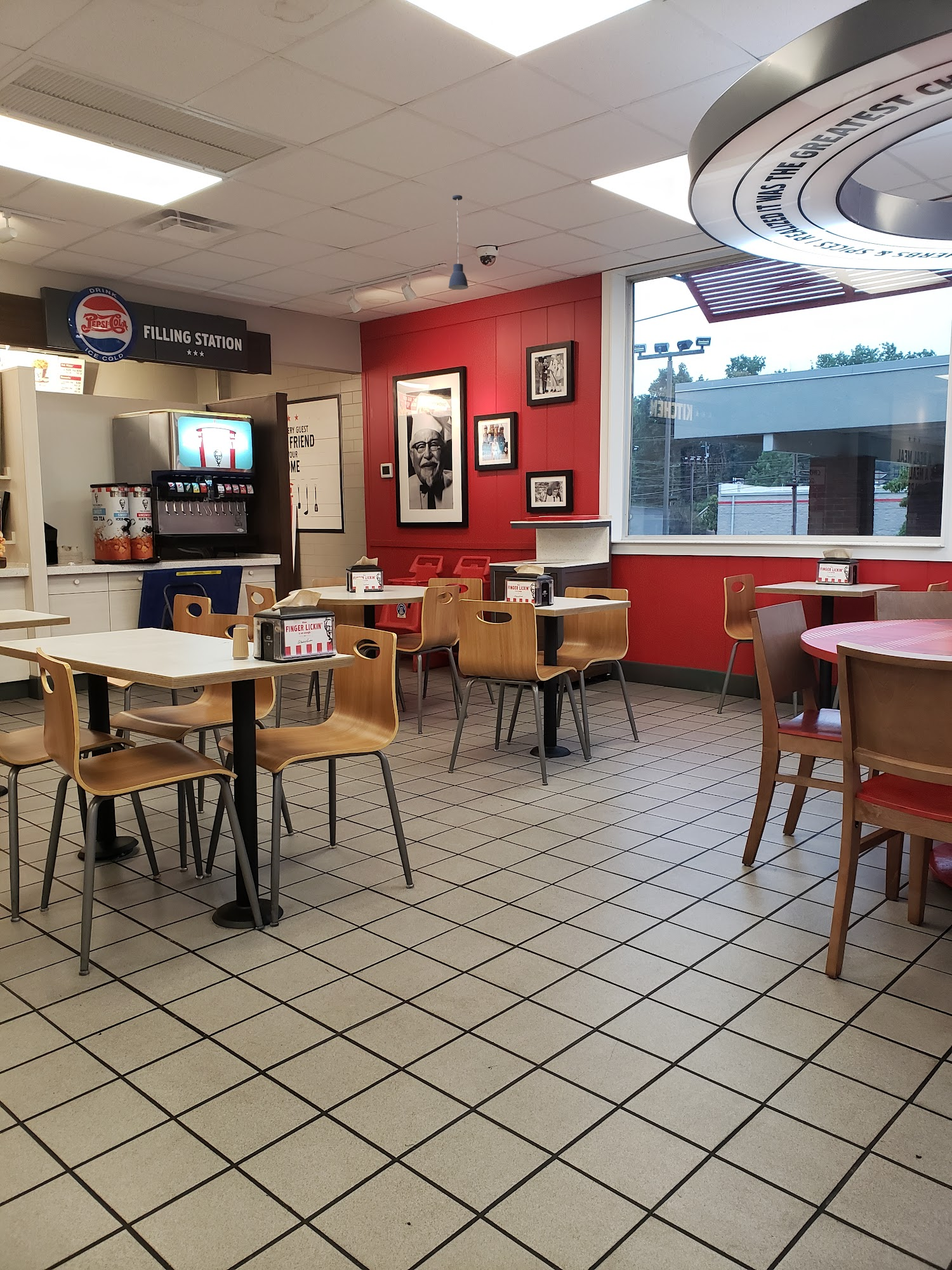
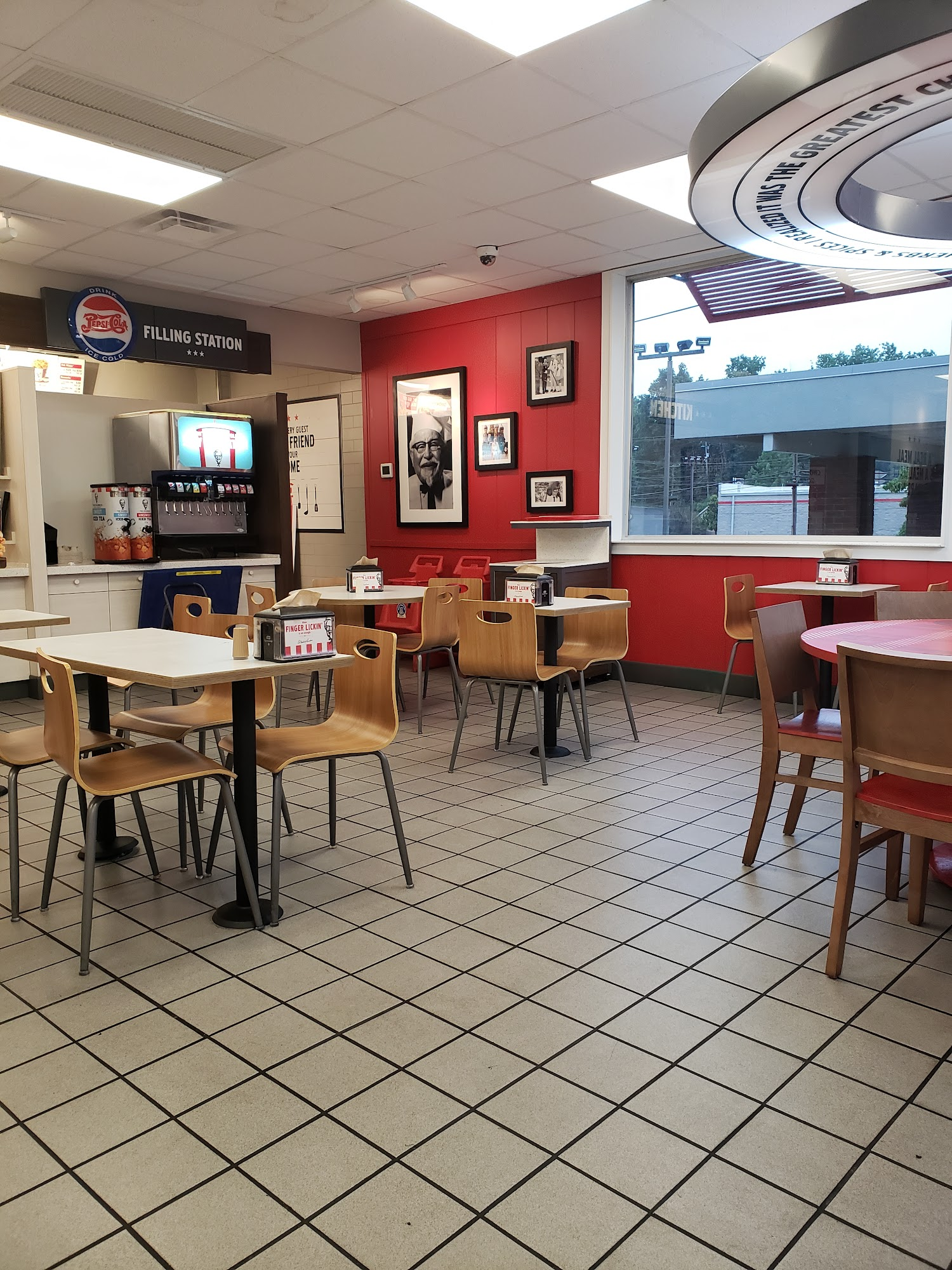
- pendant light [448,194,469,290]
